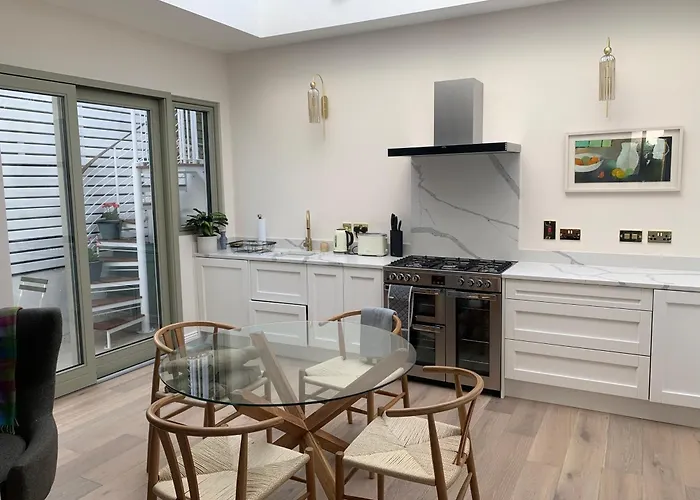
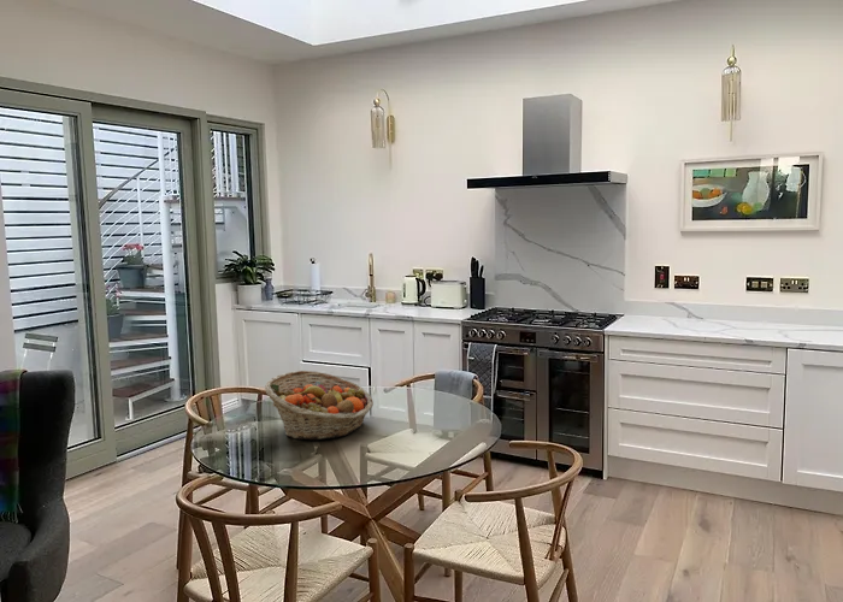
+ fruit basket [264,370,375,441]
